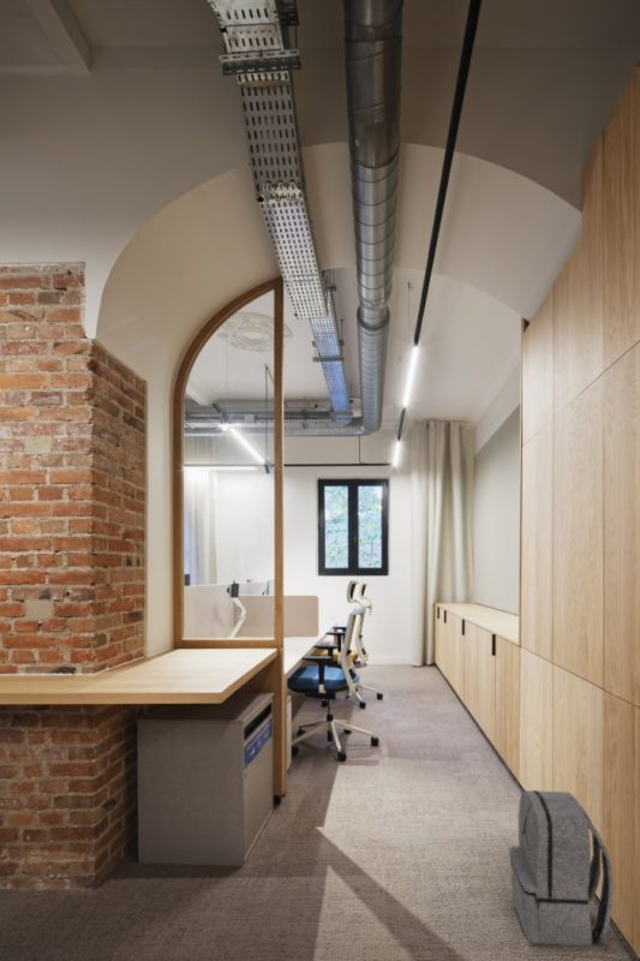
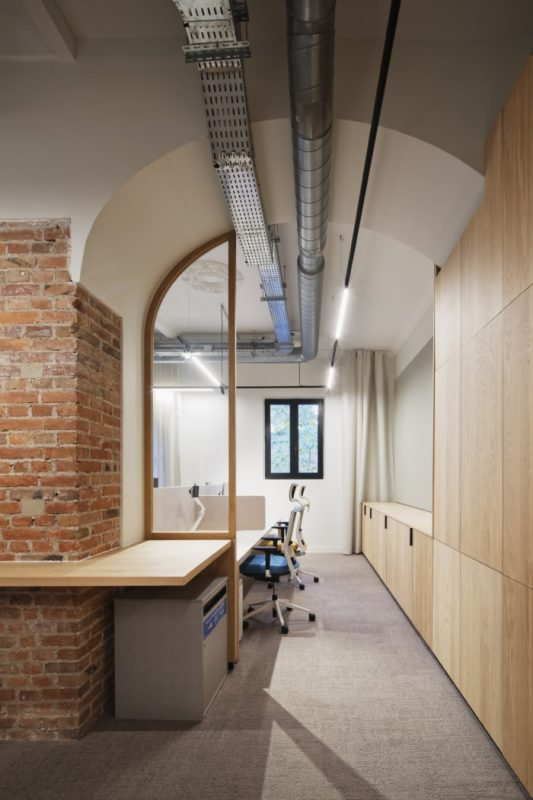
- backpack [508,789,615,947]
